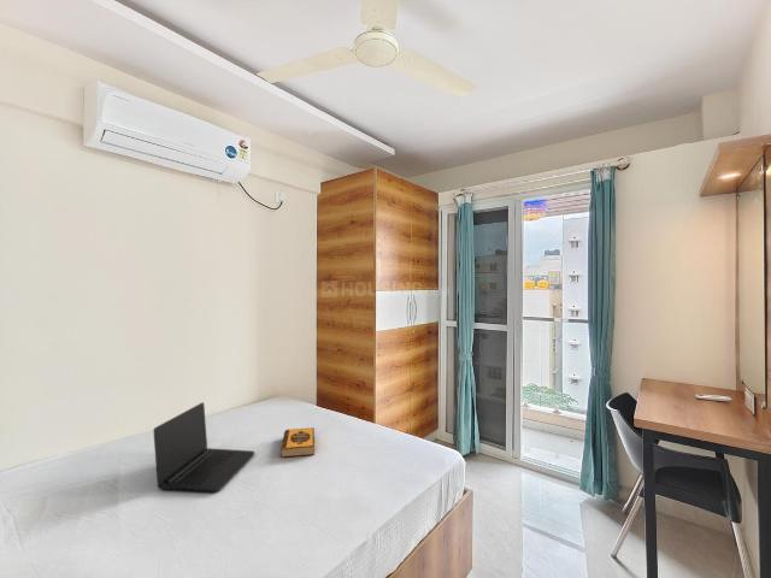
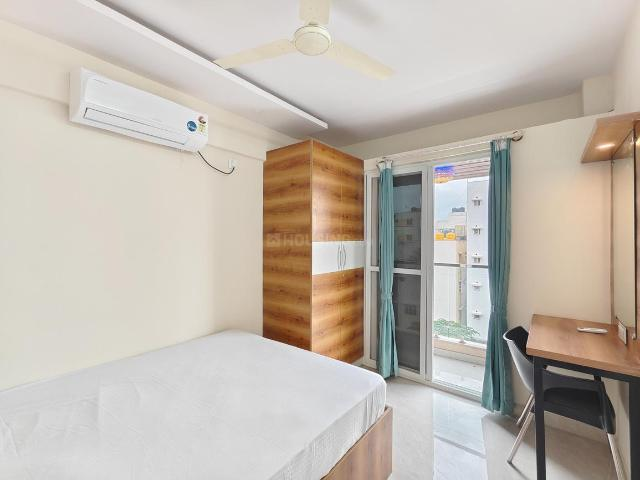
- laptop [152,401,255,493]
- hardback book [279,426,316,459]
